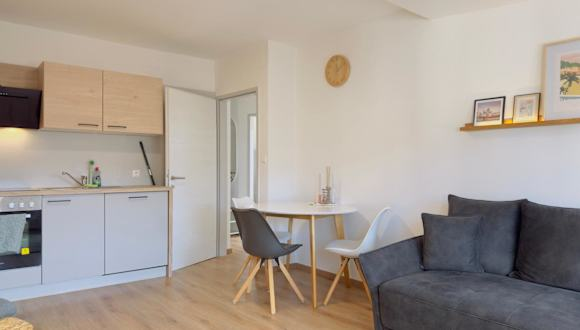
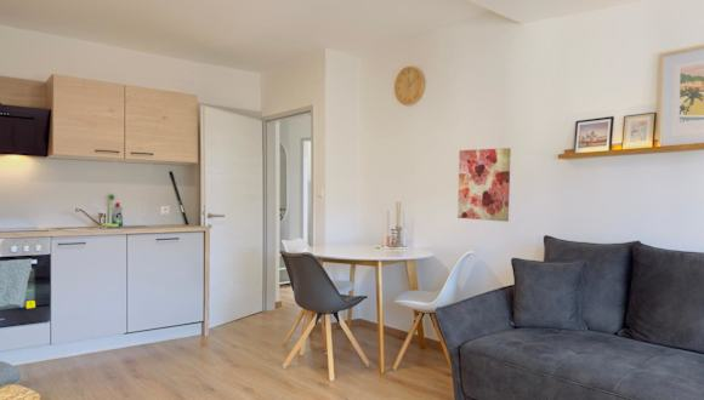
+ wall art [456,147,512,223]
